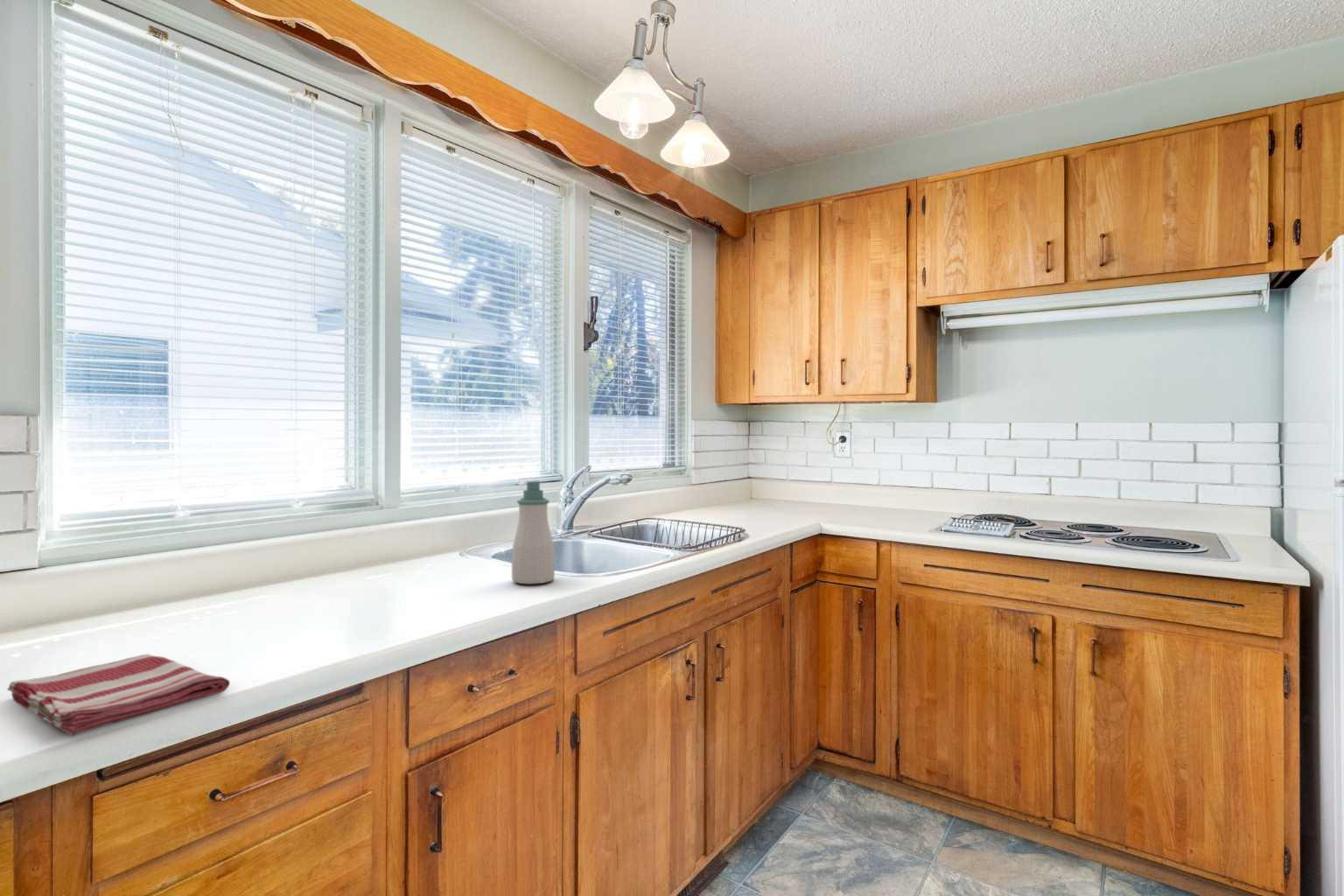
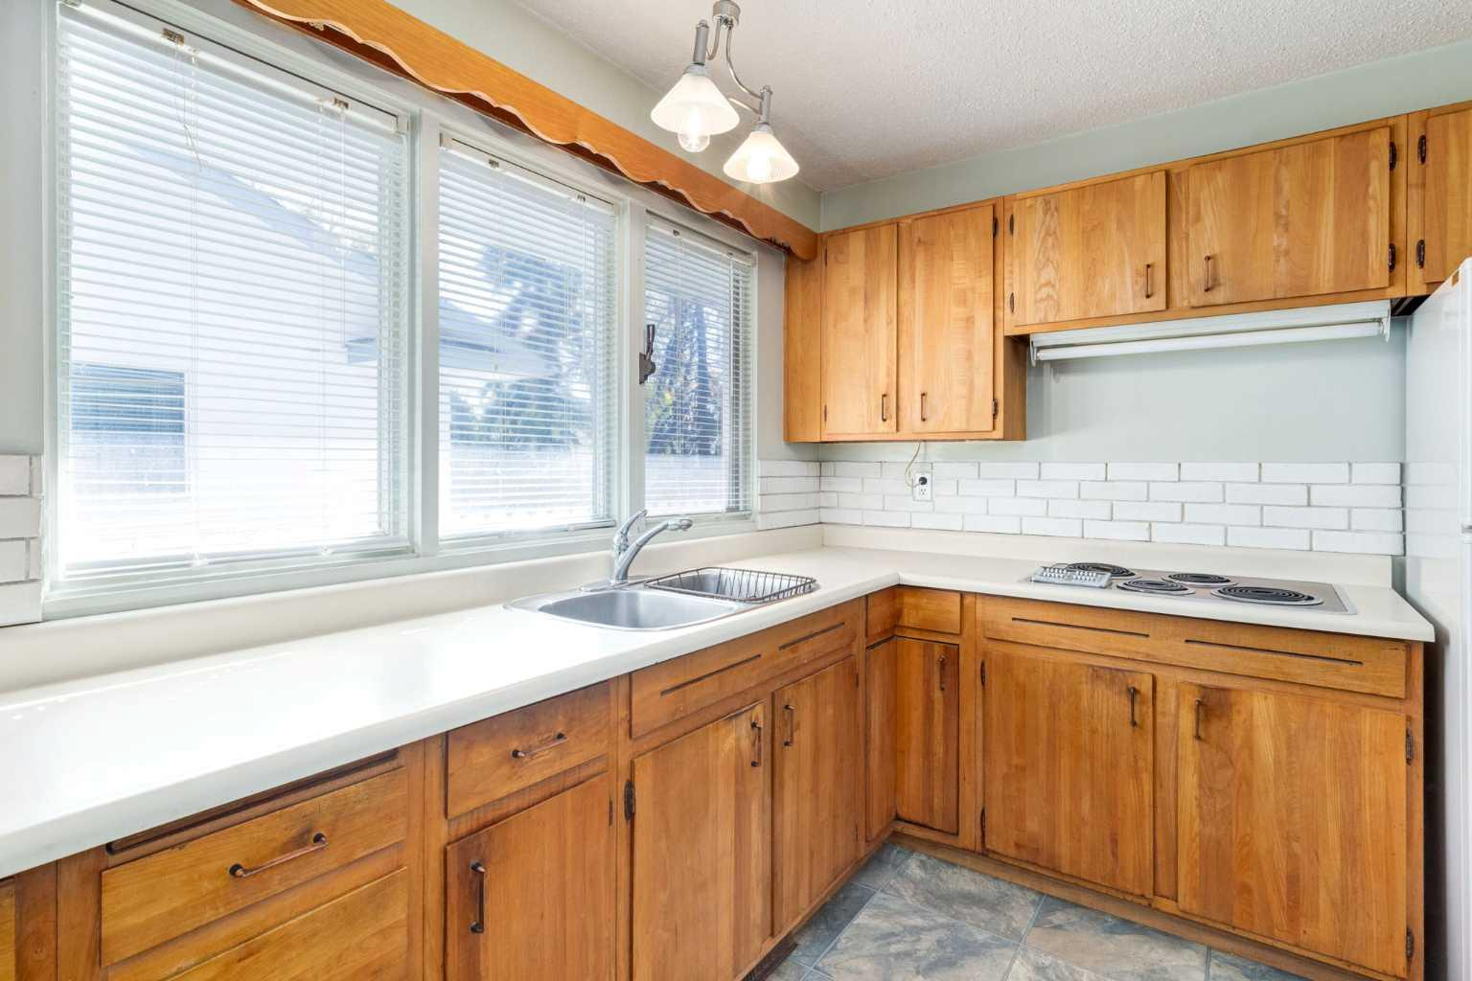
- dish towel [6,654,231,737]
- soap bottle [511,480,556,584]
